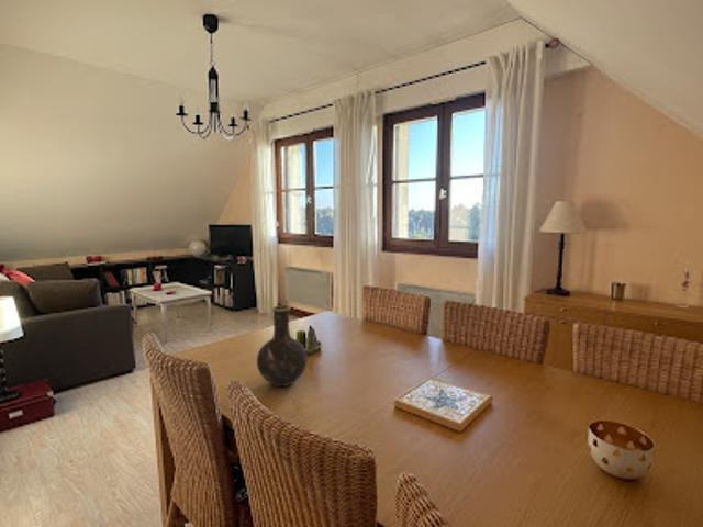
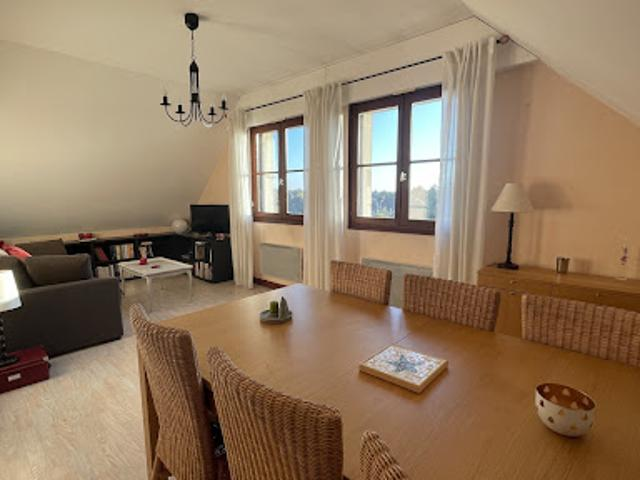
- vase [256,304,309,388]
